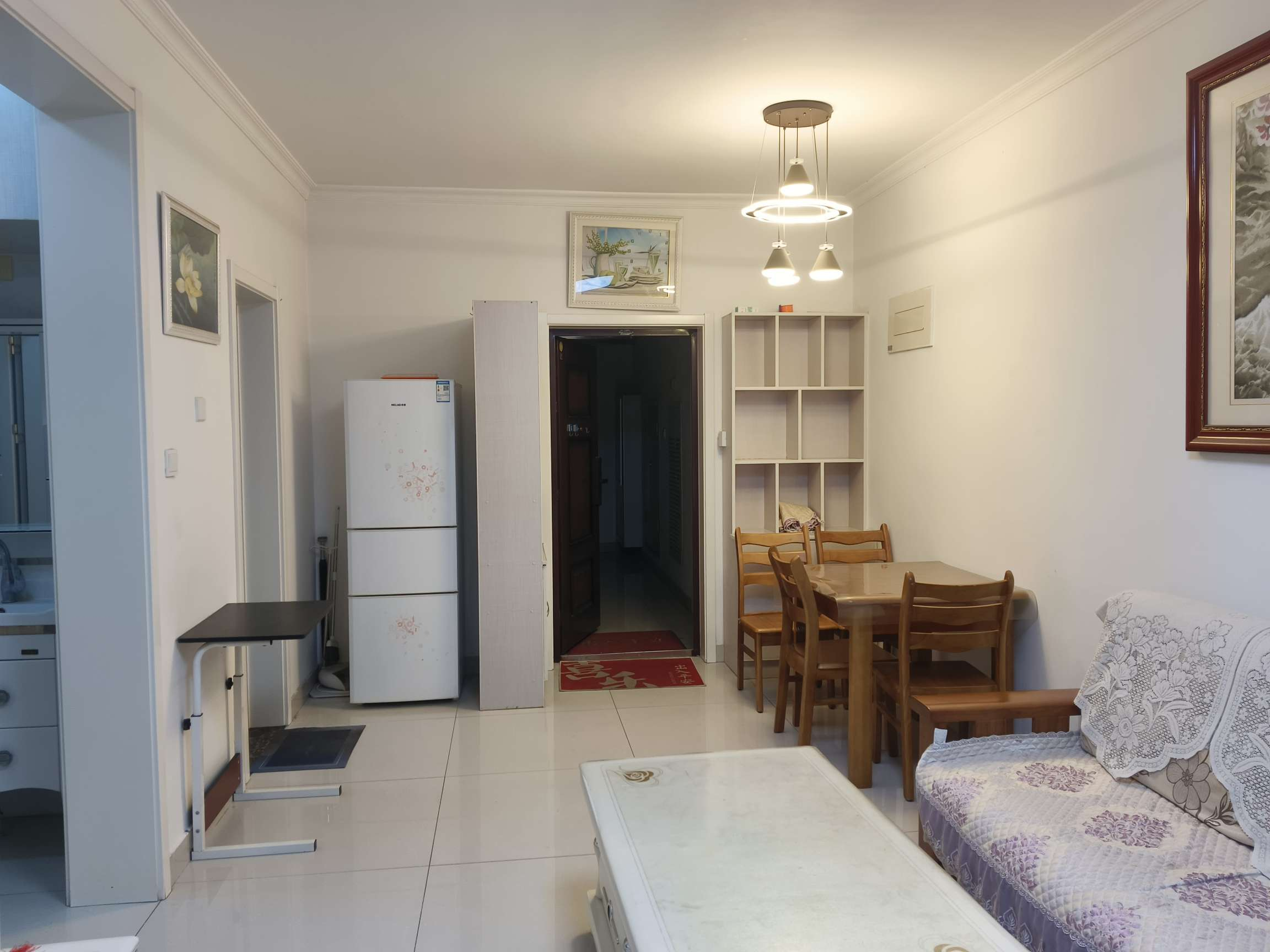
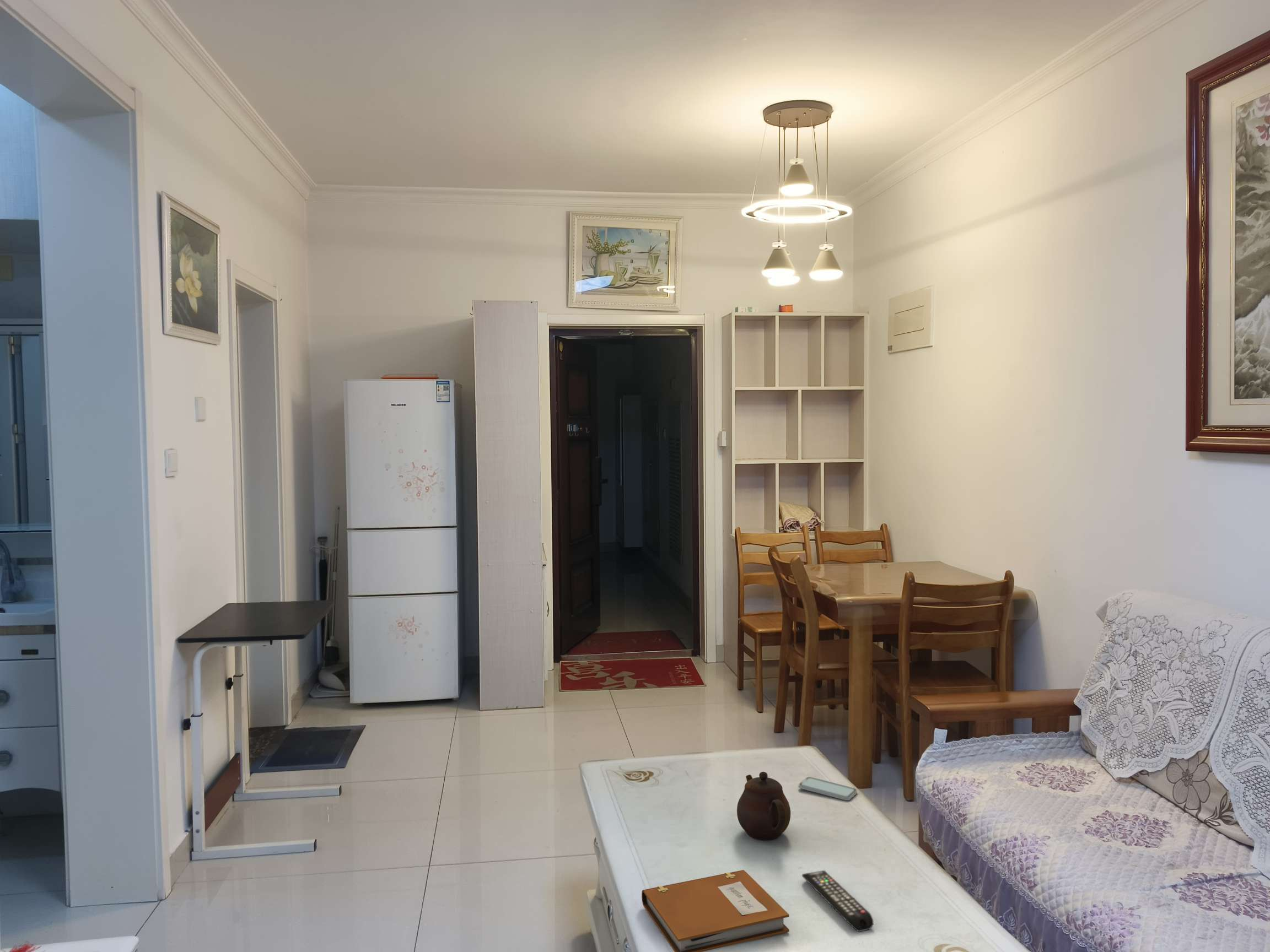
+ smartphone [798,776,858,801]
+ teapot [736,771,791,841]
+ remote control [801,870,874,932]
+ notebook [641,869,790,952]
